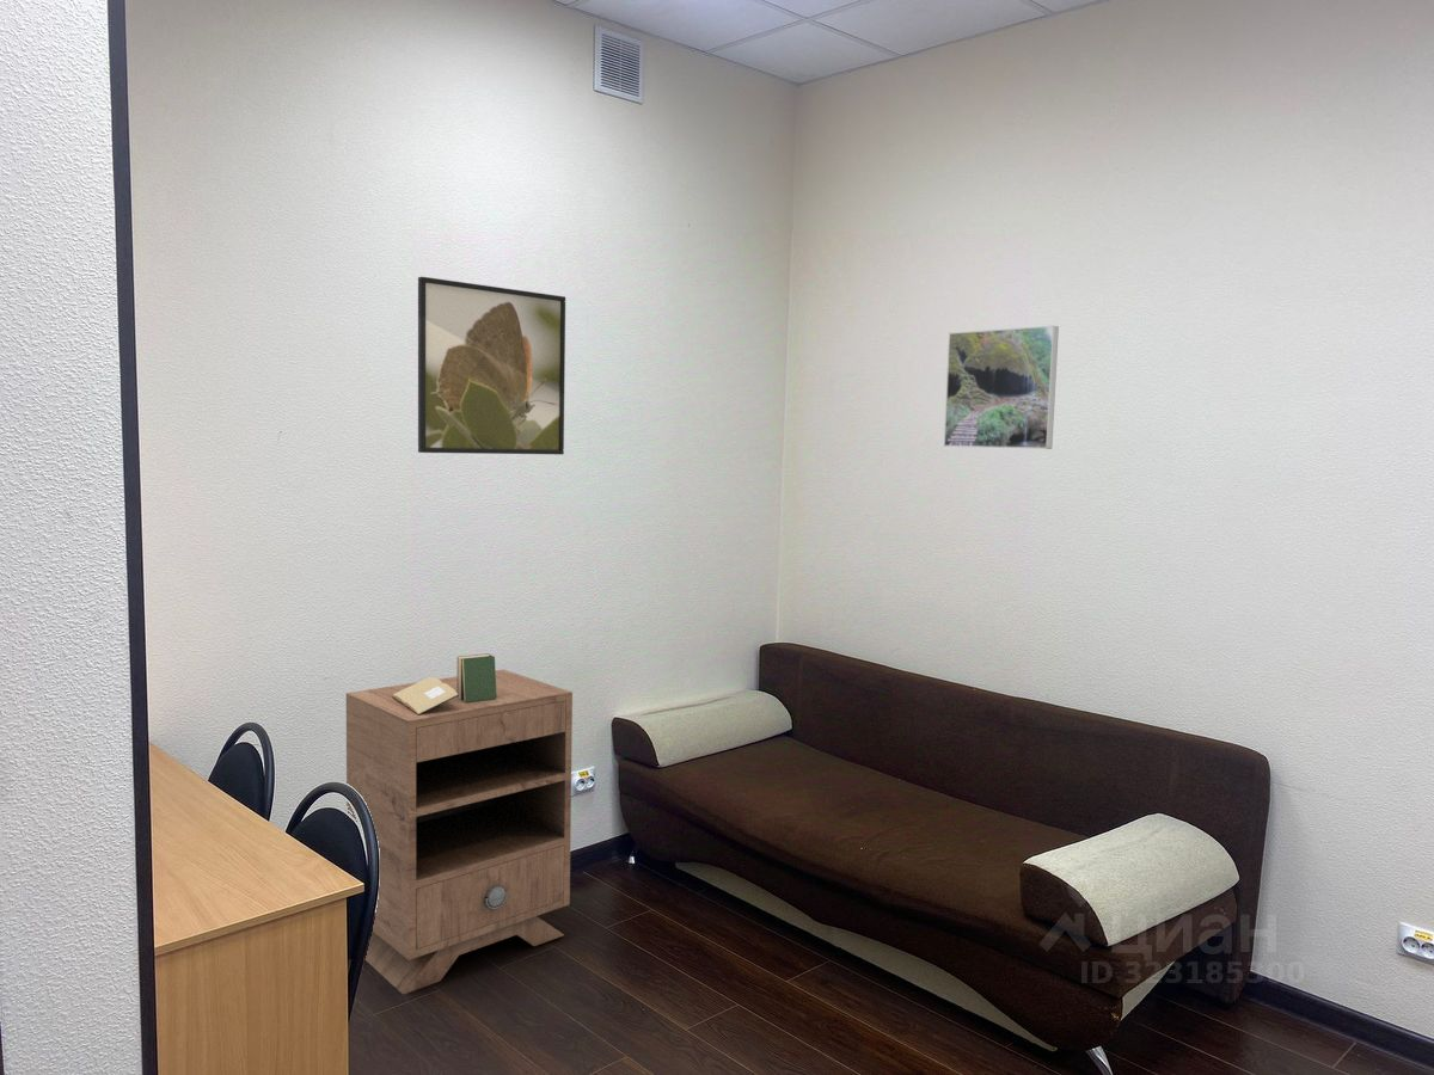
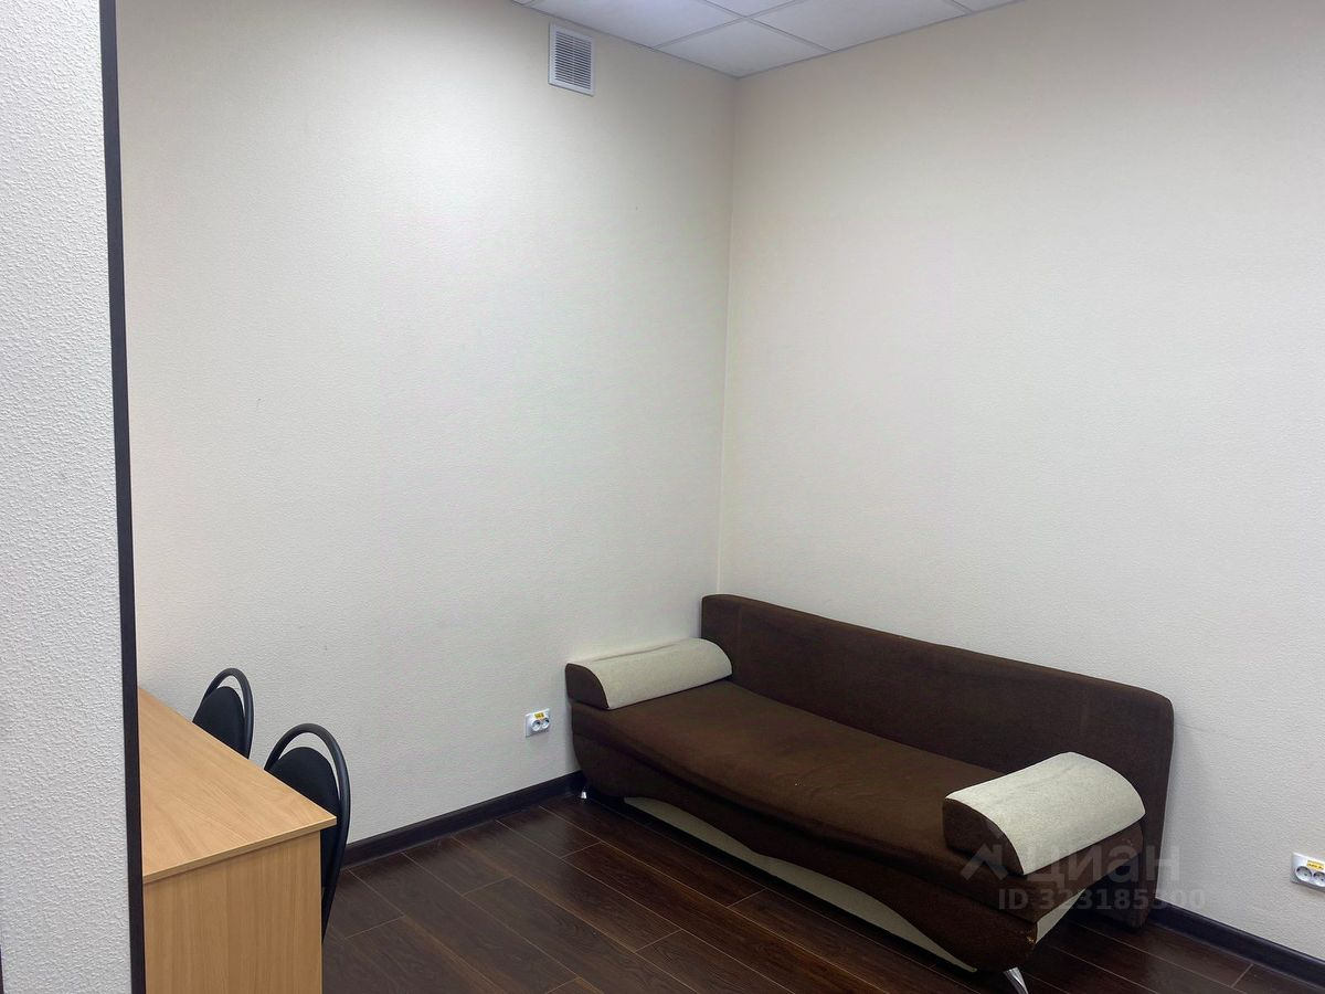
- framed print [943,325,1060,450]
- nightstand [345,669,574,995]
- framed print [417,276,566,455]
- book [392,652,497,715]
